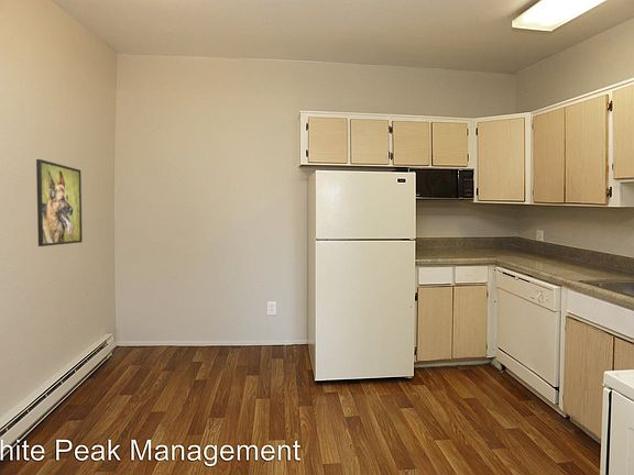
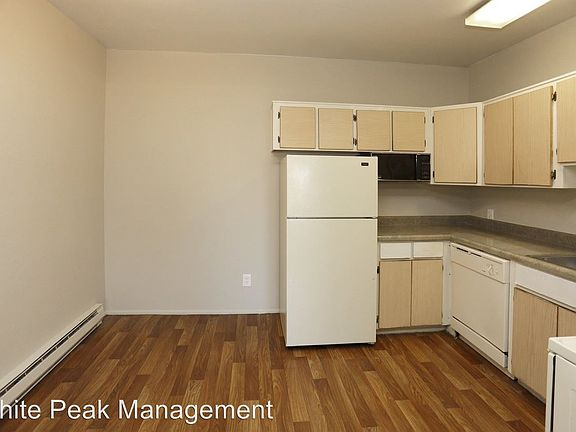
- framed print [35,158,84,247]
